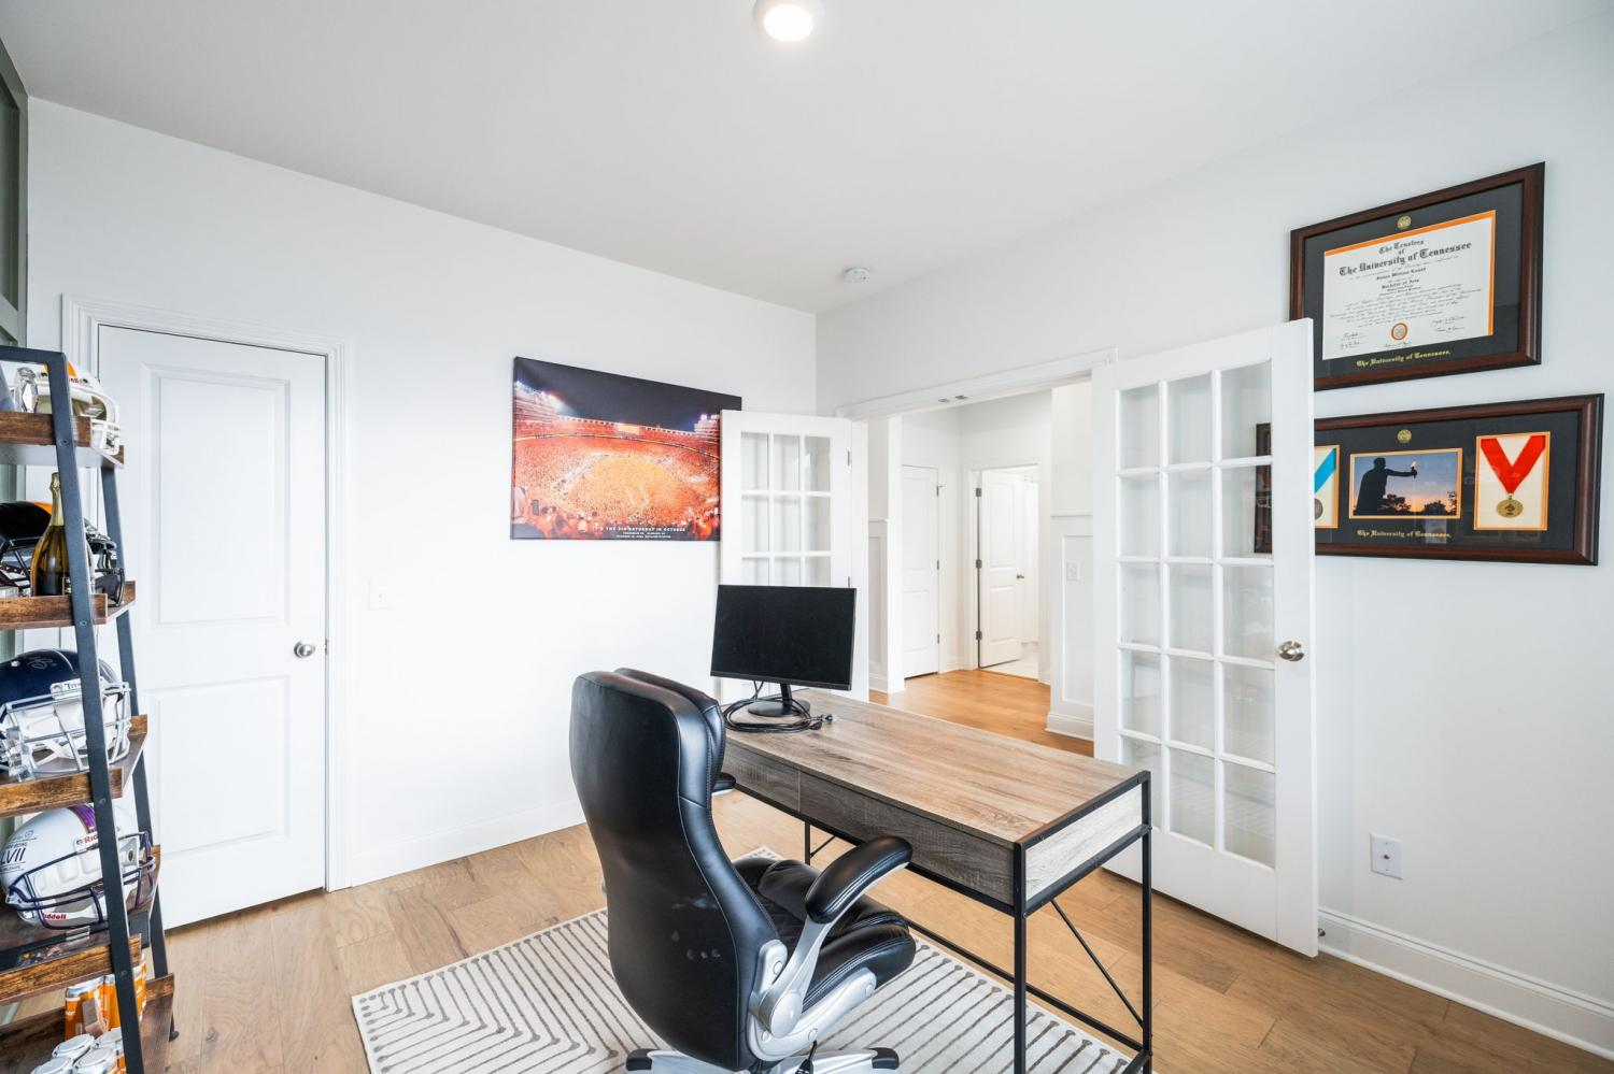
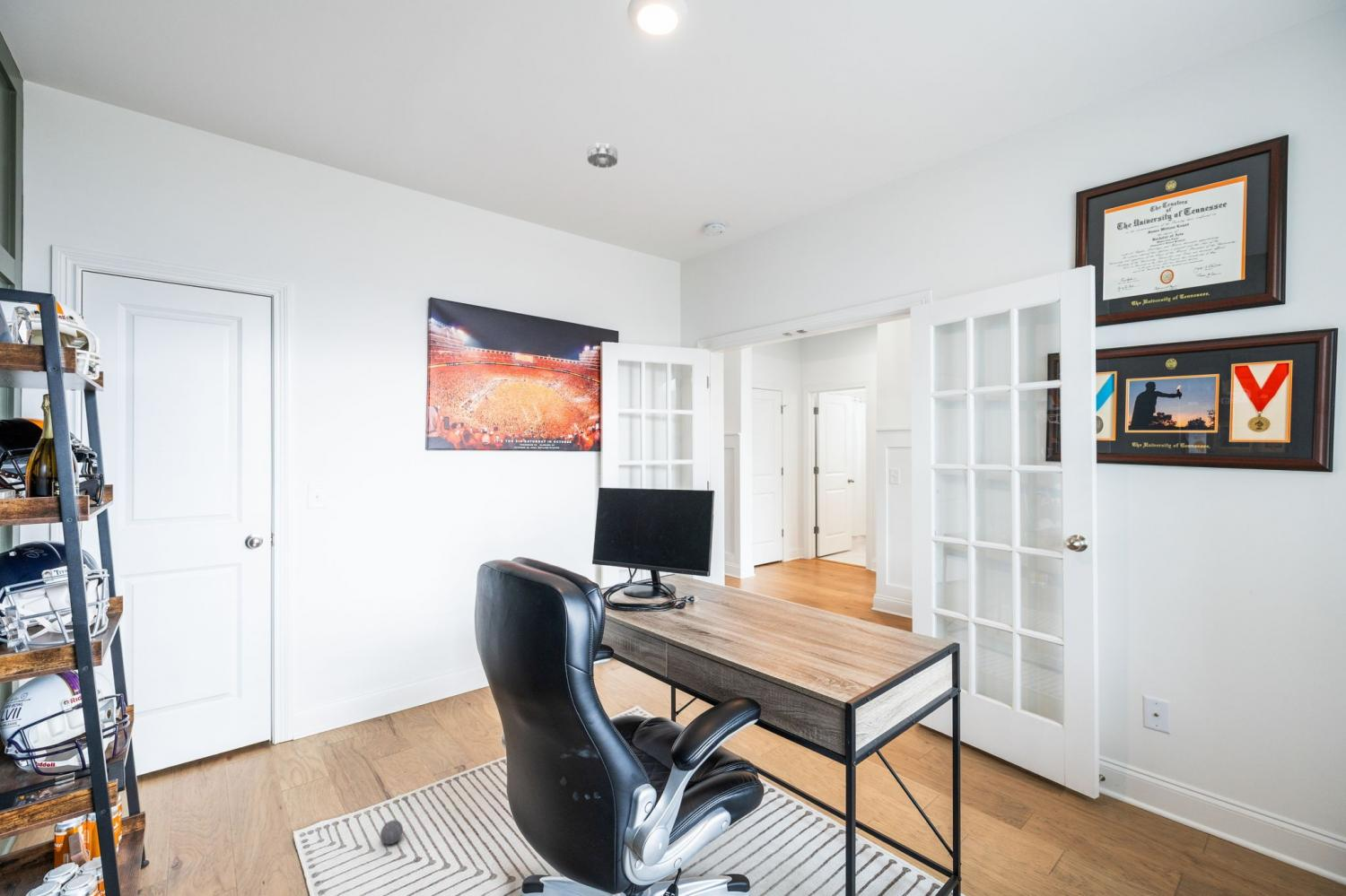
+ smoke detector [587,142,618,169]
+ ball [380,819,404,845]
